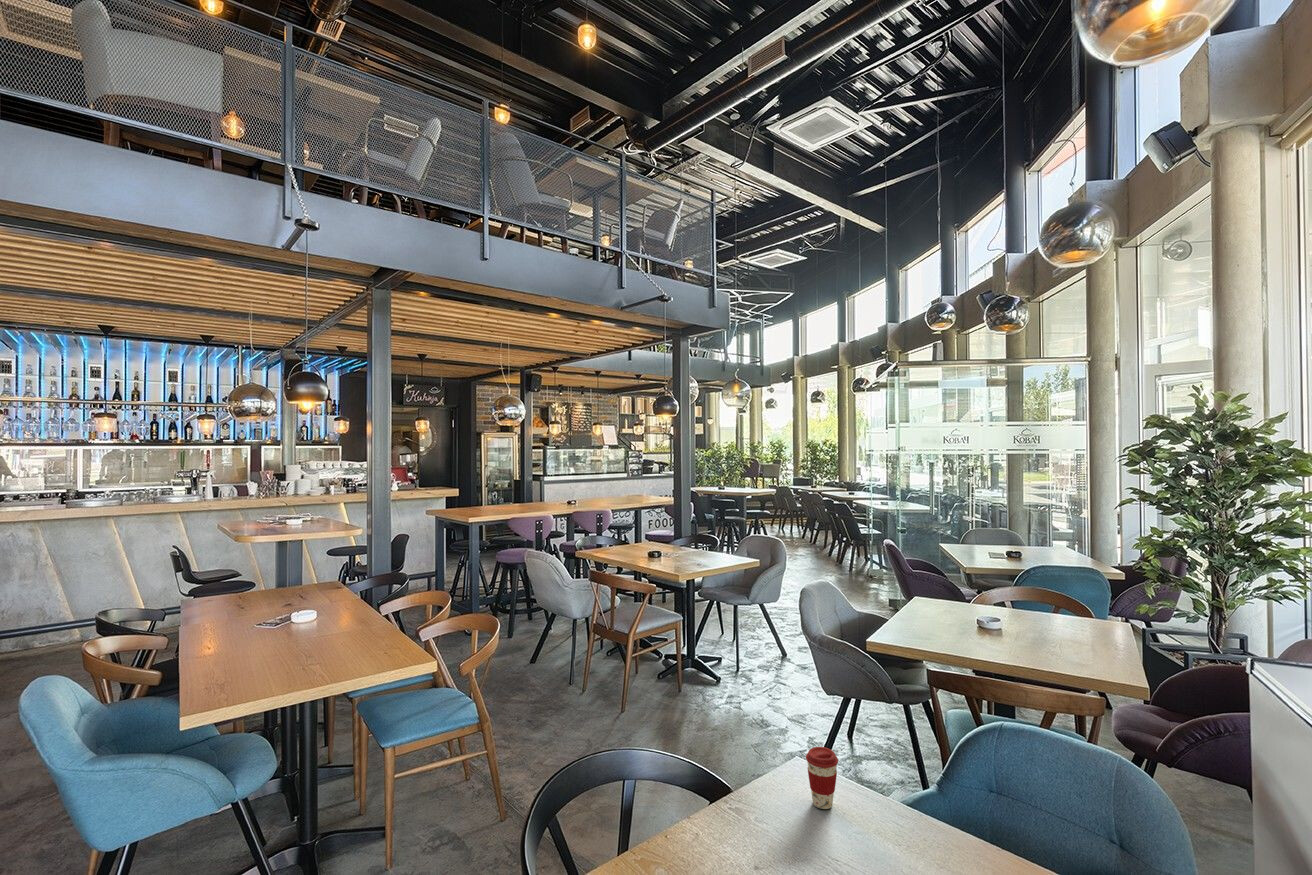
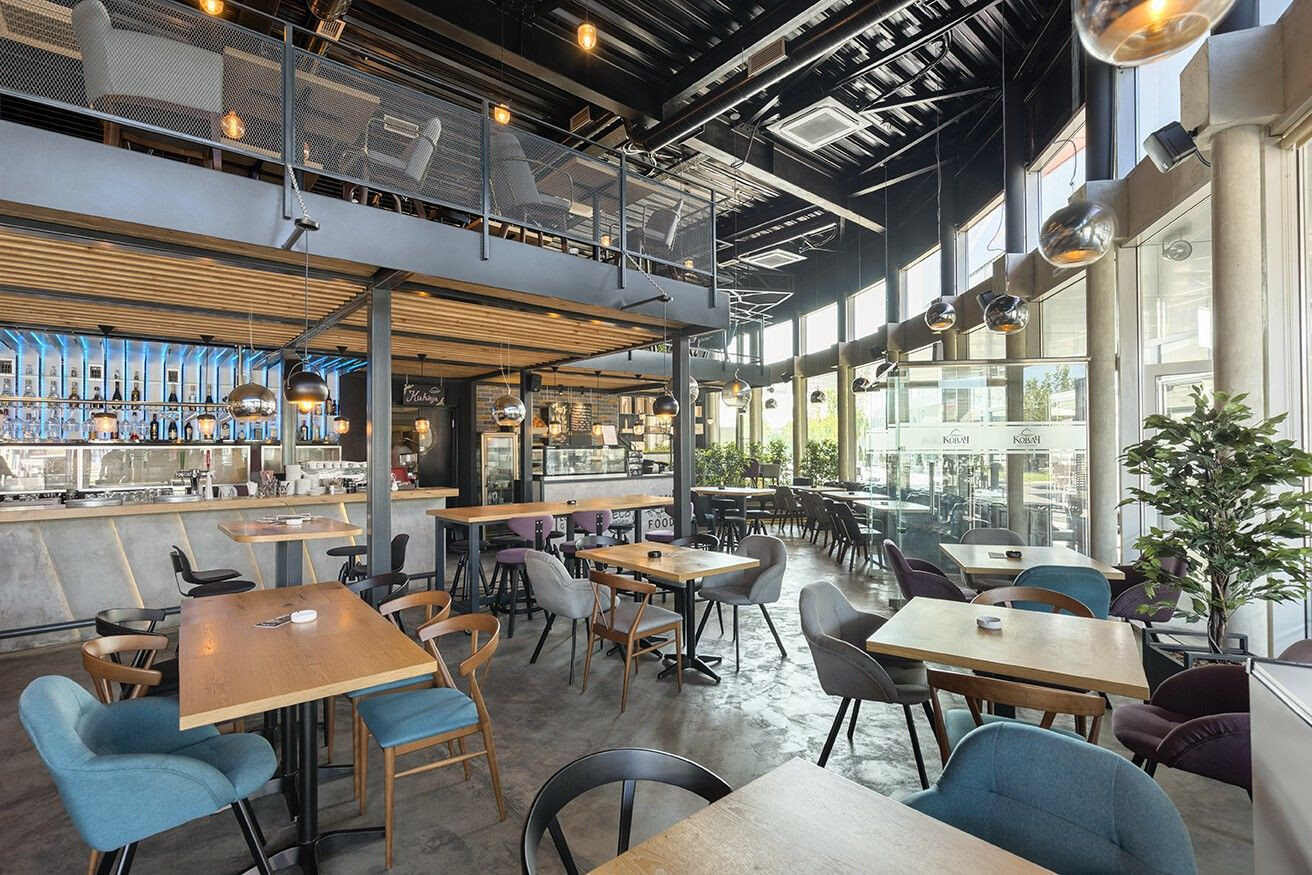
- coffee cup [805,746,839,810]
